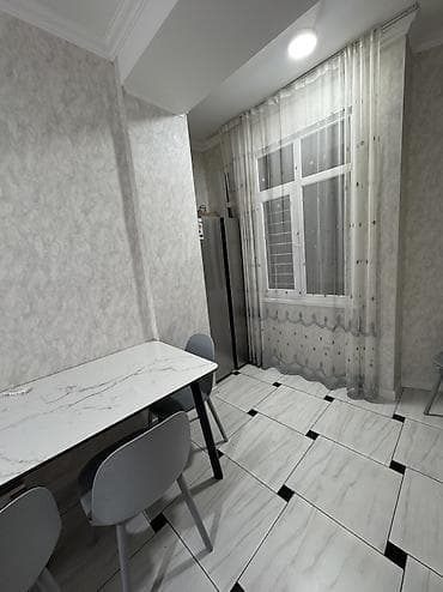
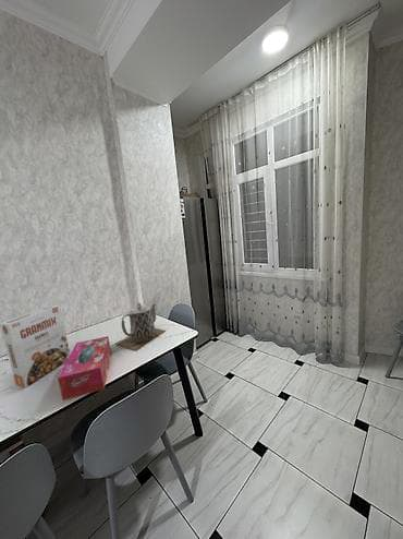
+ cereal box [0,304,71,390]
+ tissue box [57,335,112,402]
+ teapot [114,302,167,351]
